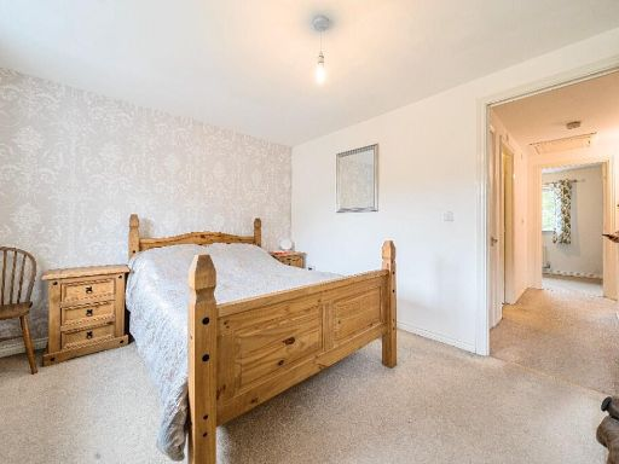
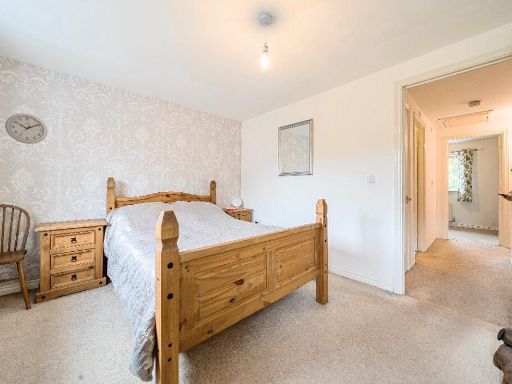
+ wall clock [4,113,48,145]
